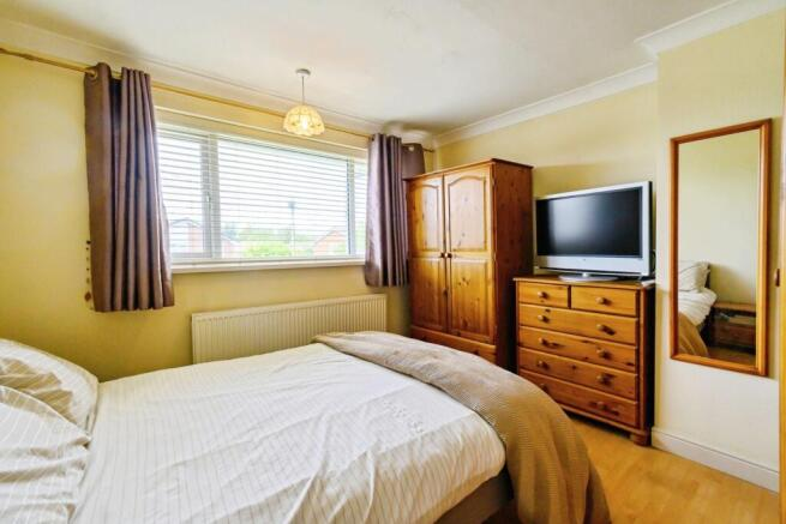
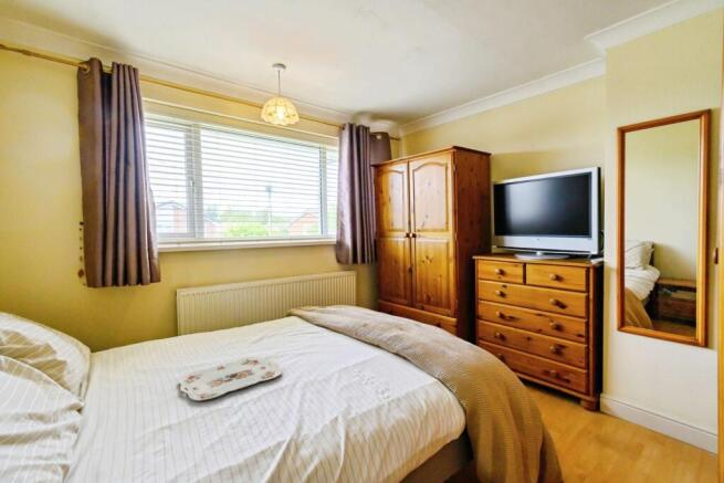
+ serving tray [177,356,283,401]
